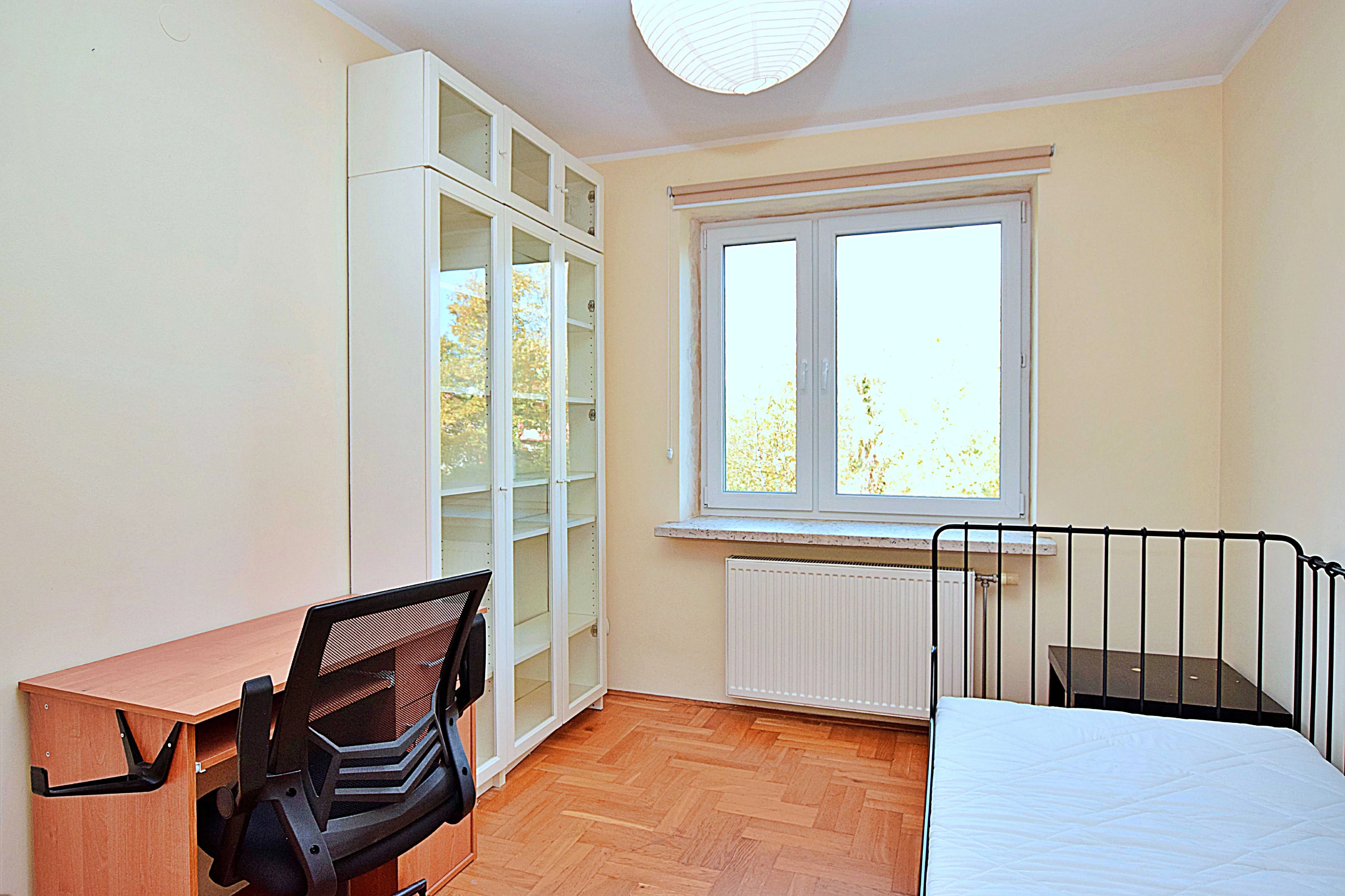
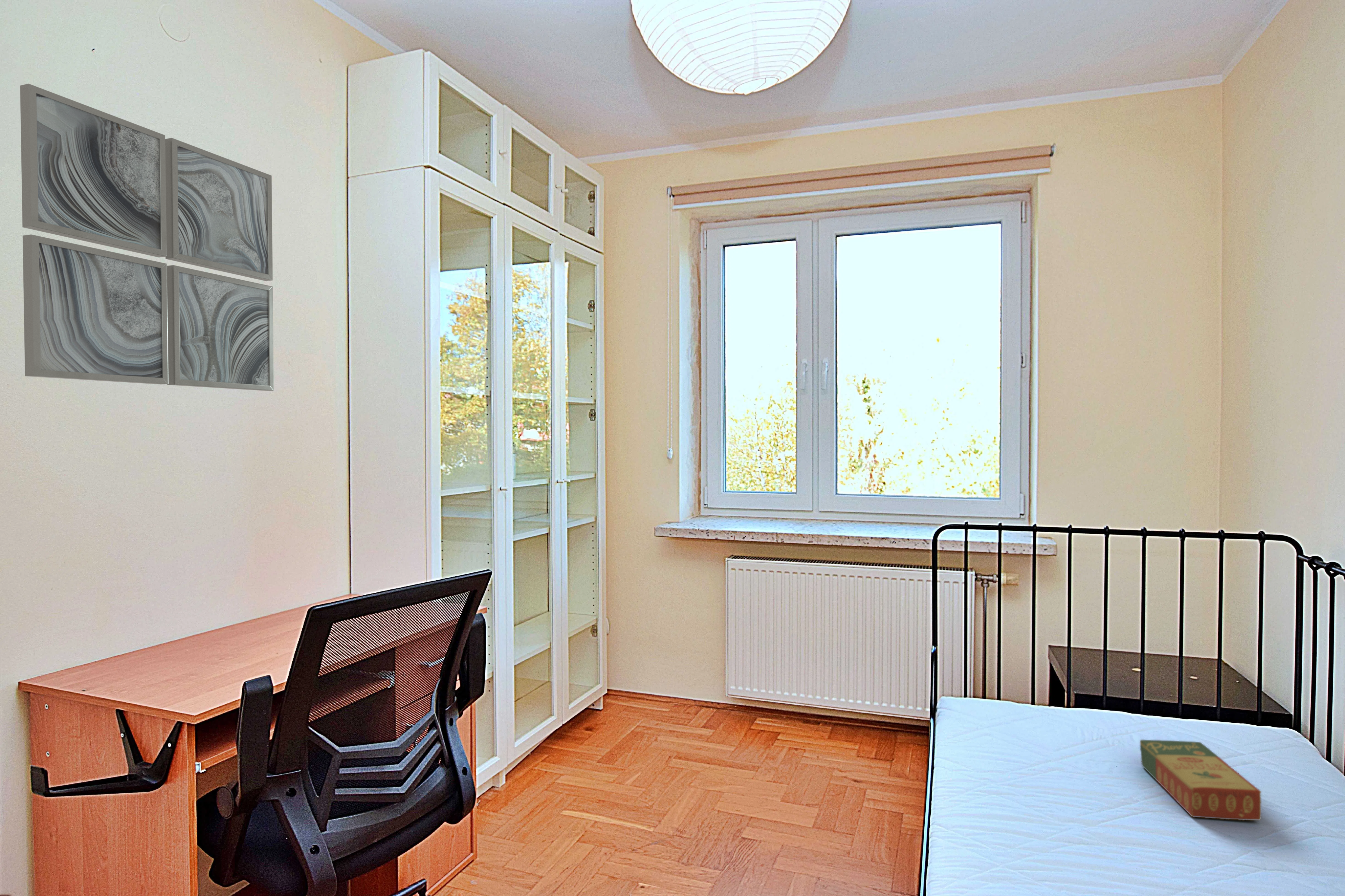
+ book [1139,739,1262,821]
+ wall art [20,83,274,391]
